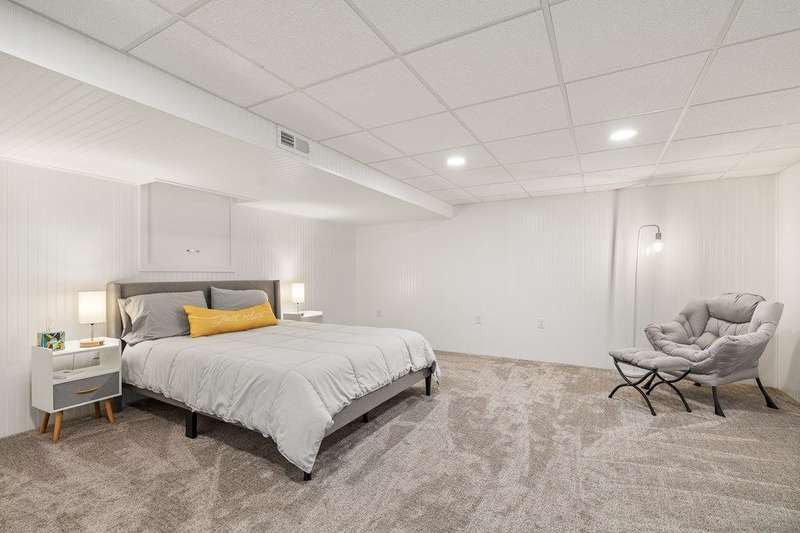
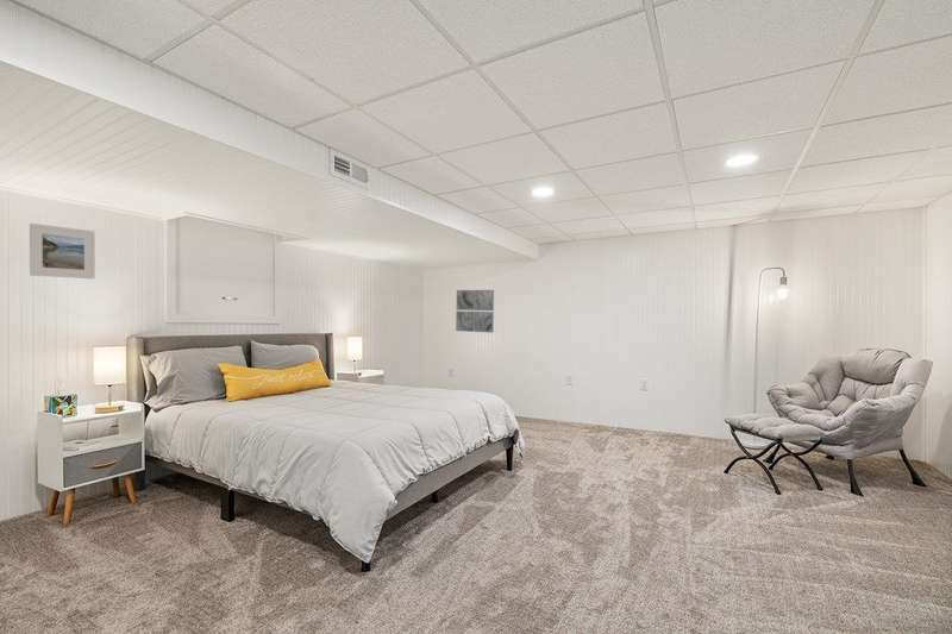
+ wall art [455,289,495,334]
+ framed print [29,222,96,280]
